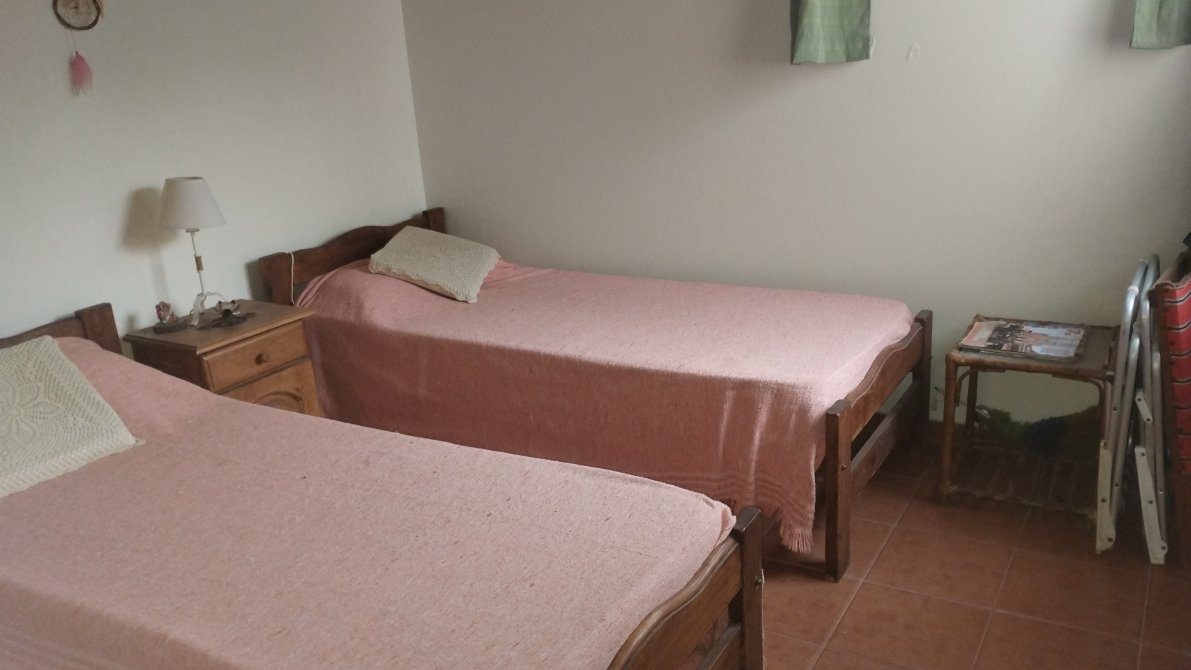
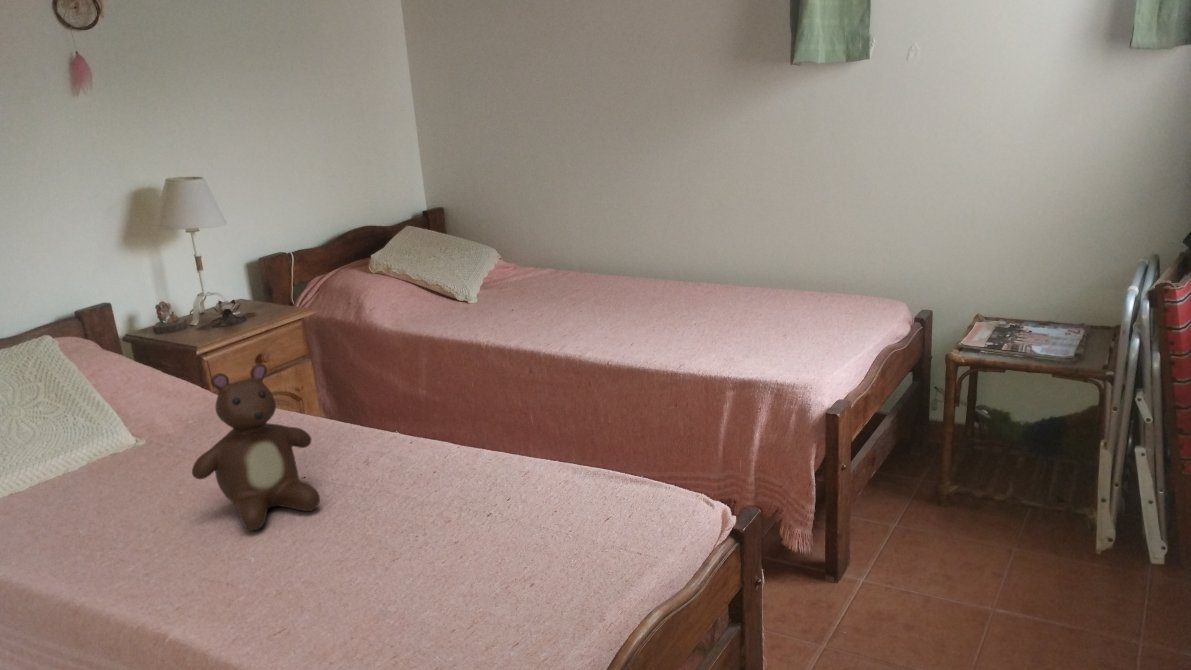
+ teddy bear [191,362,321,531]
